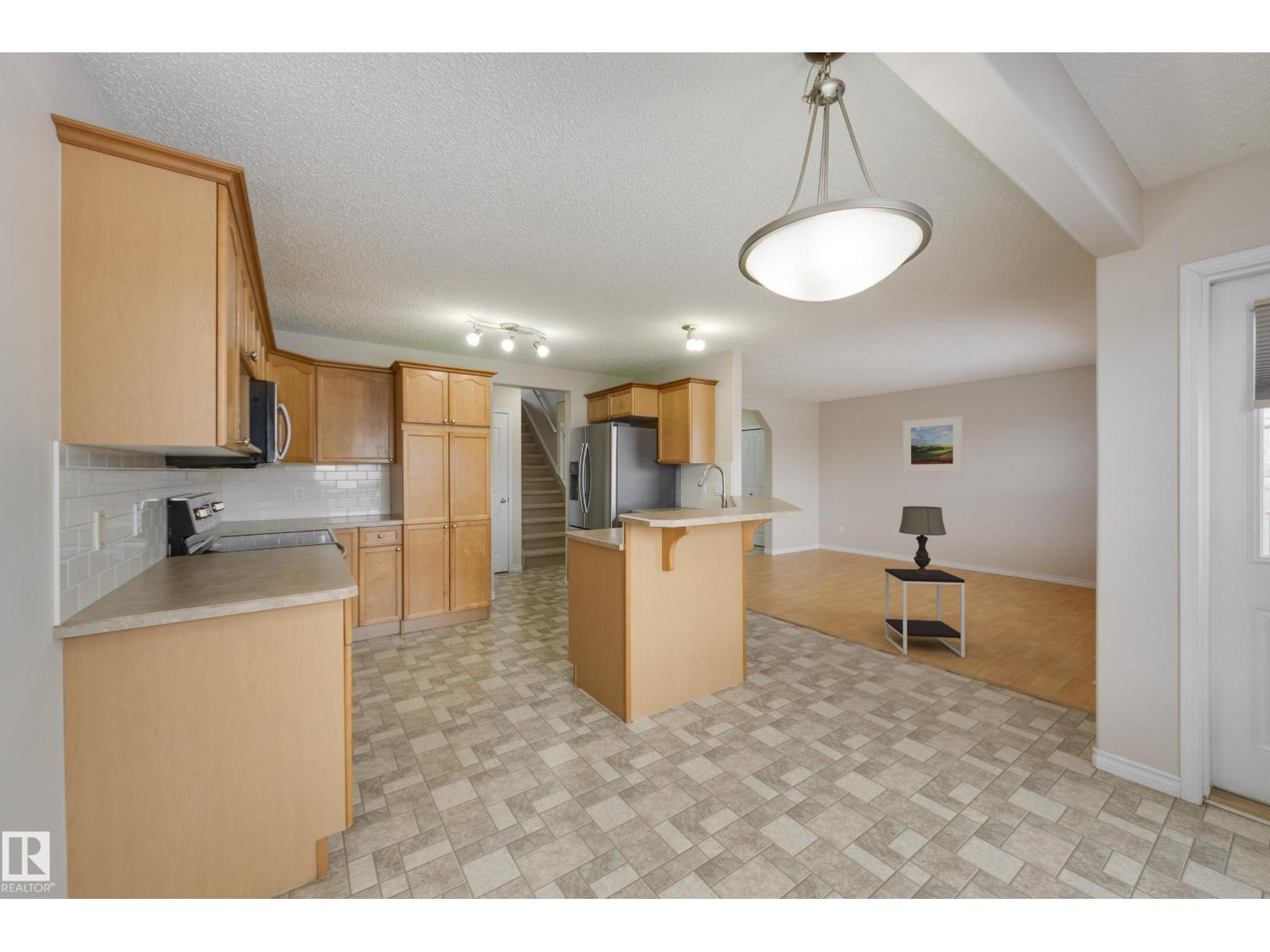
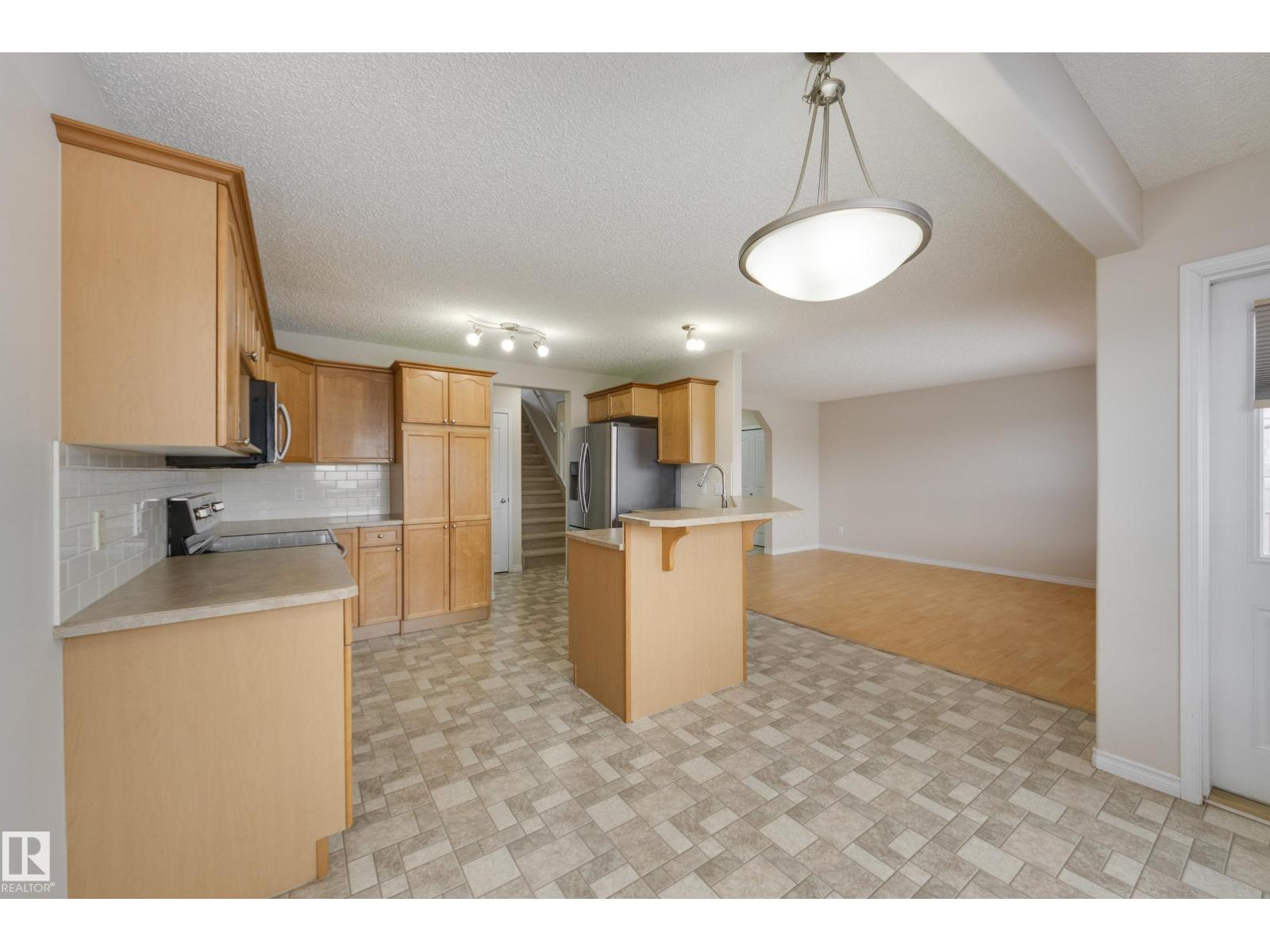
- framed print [902,415,964,473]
- table lamp [899,505,947,574]
- side table [884,568,966,658]
